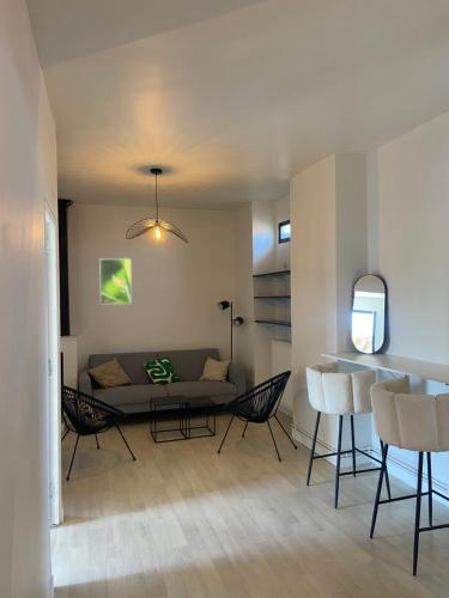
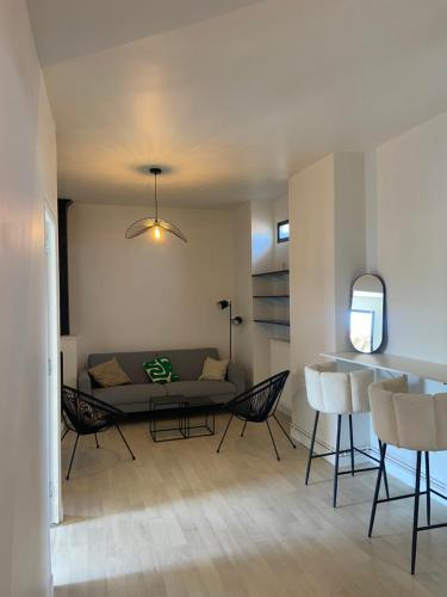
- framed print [98,257,133,305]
